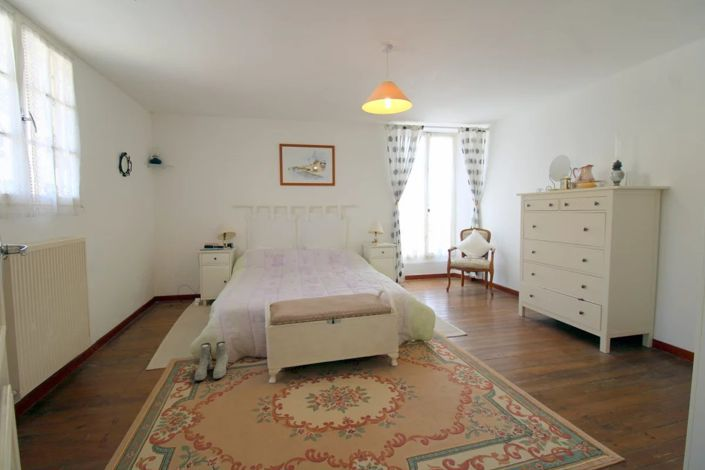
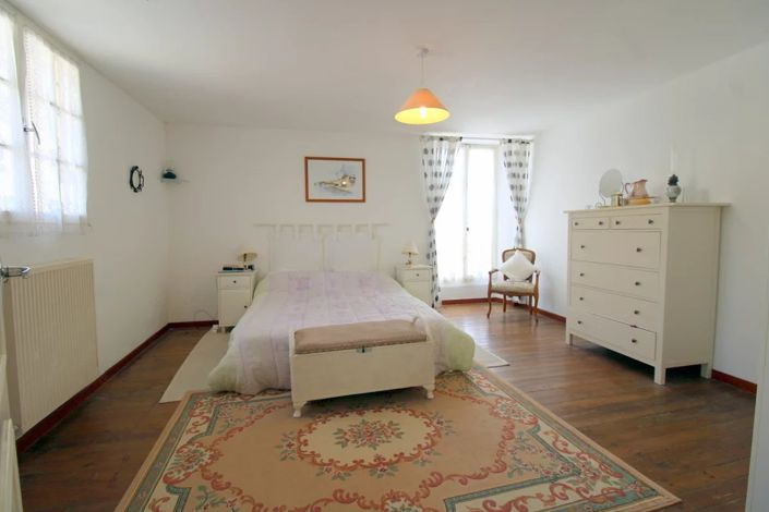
- boots [194,340,229,382]
